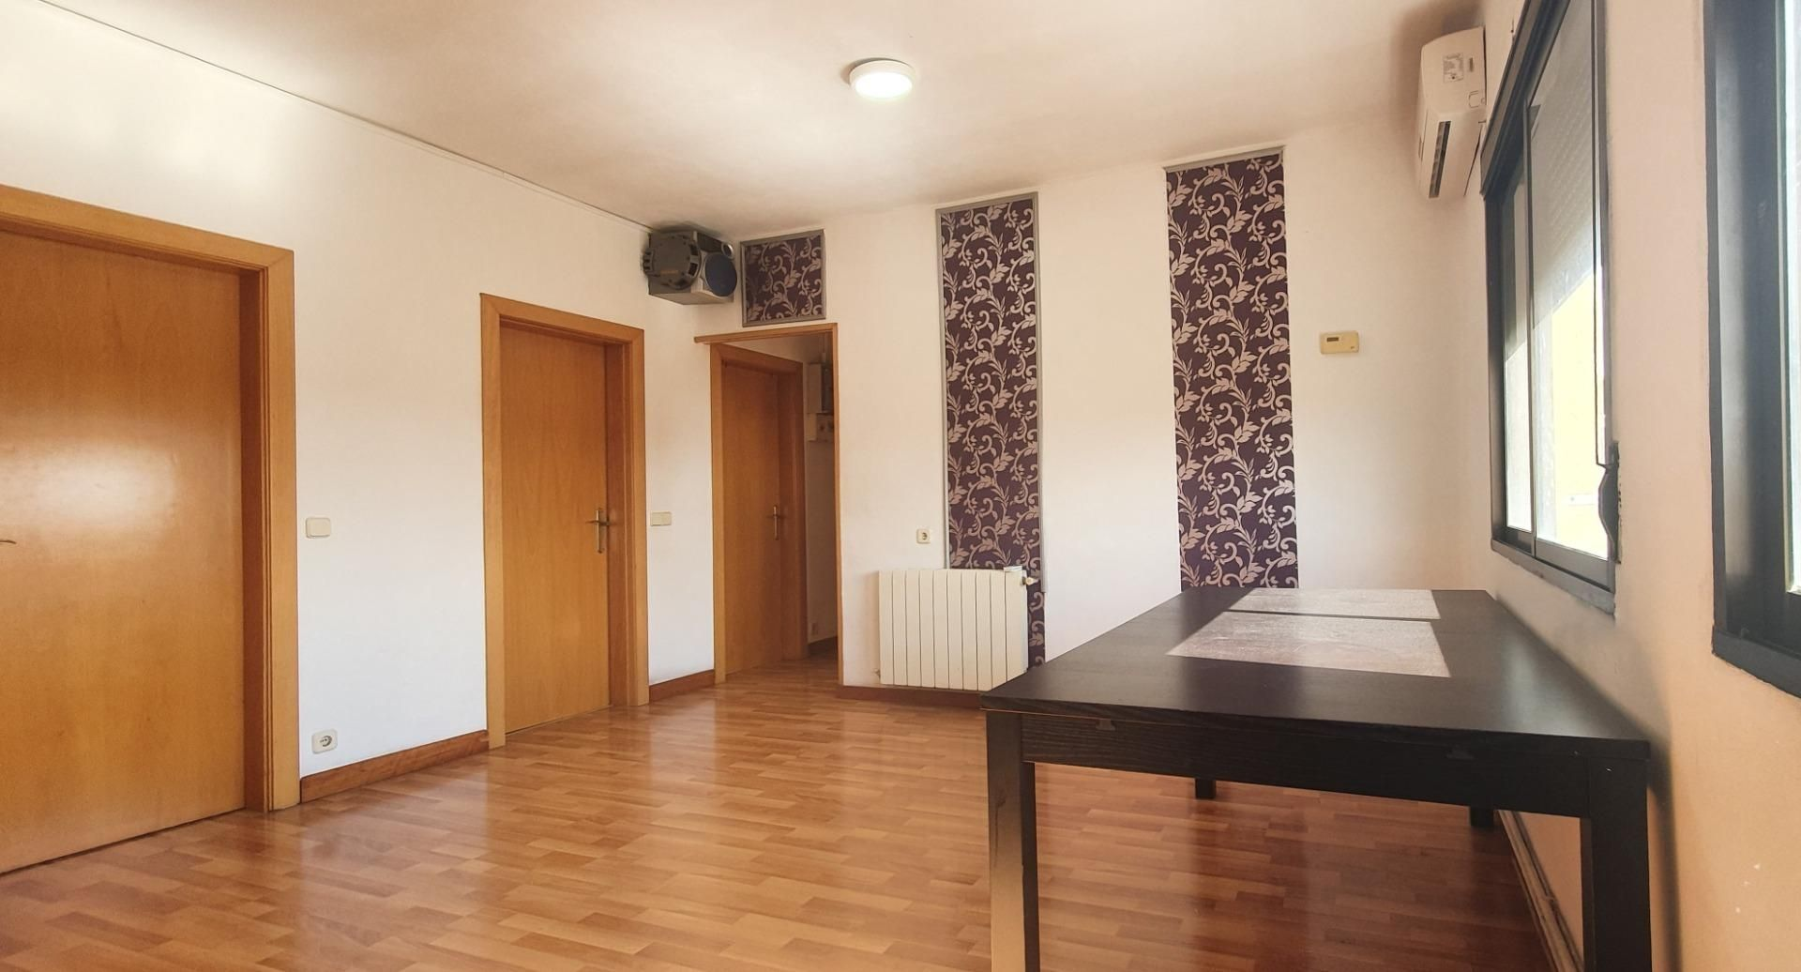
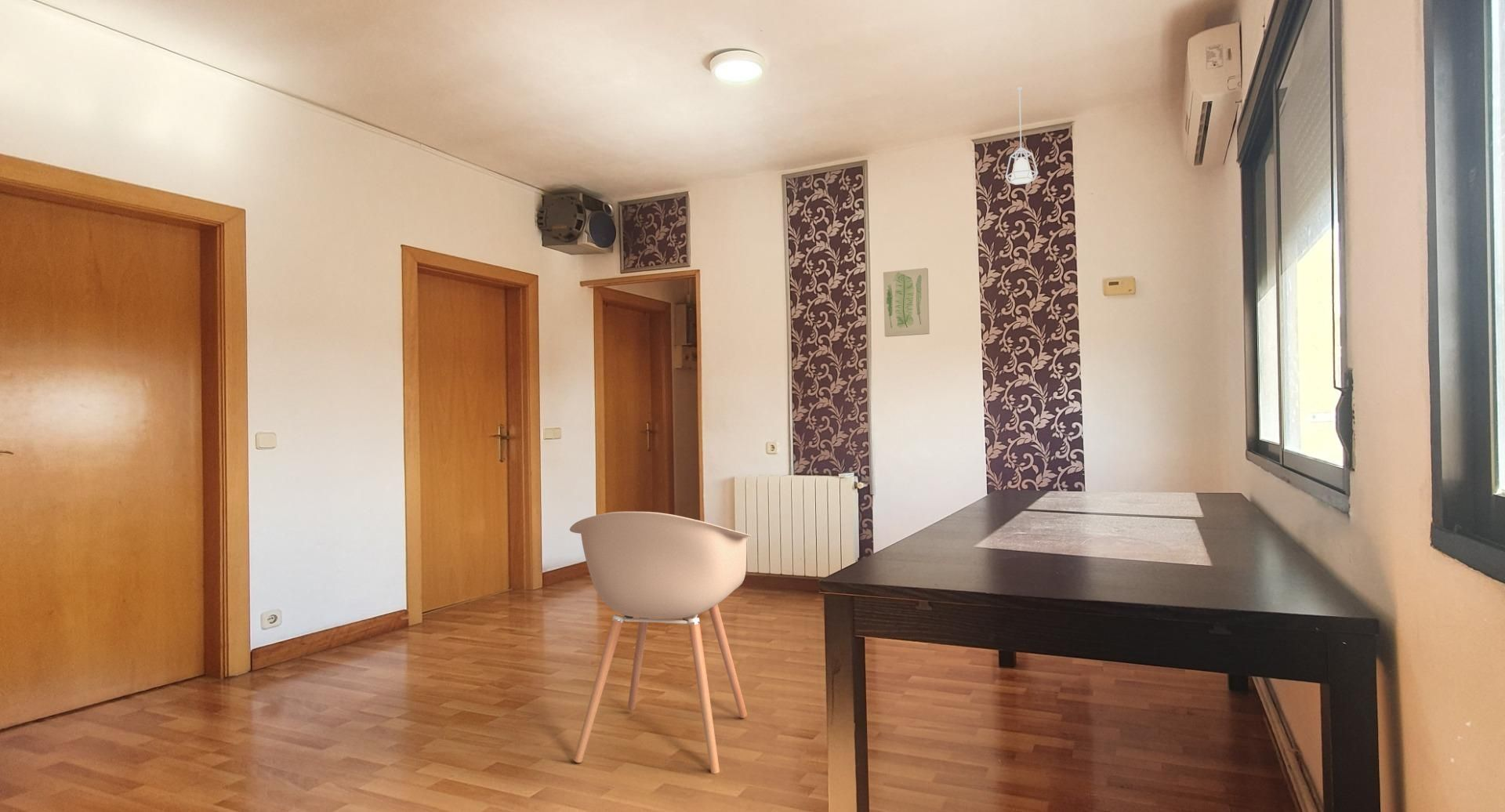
+ pendant lamp [1004,86,1039,186]
+ chair [569,511,752,774]
+ wall art [883,267,930,338]
